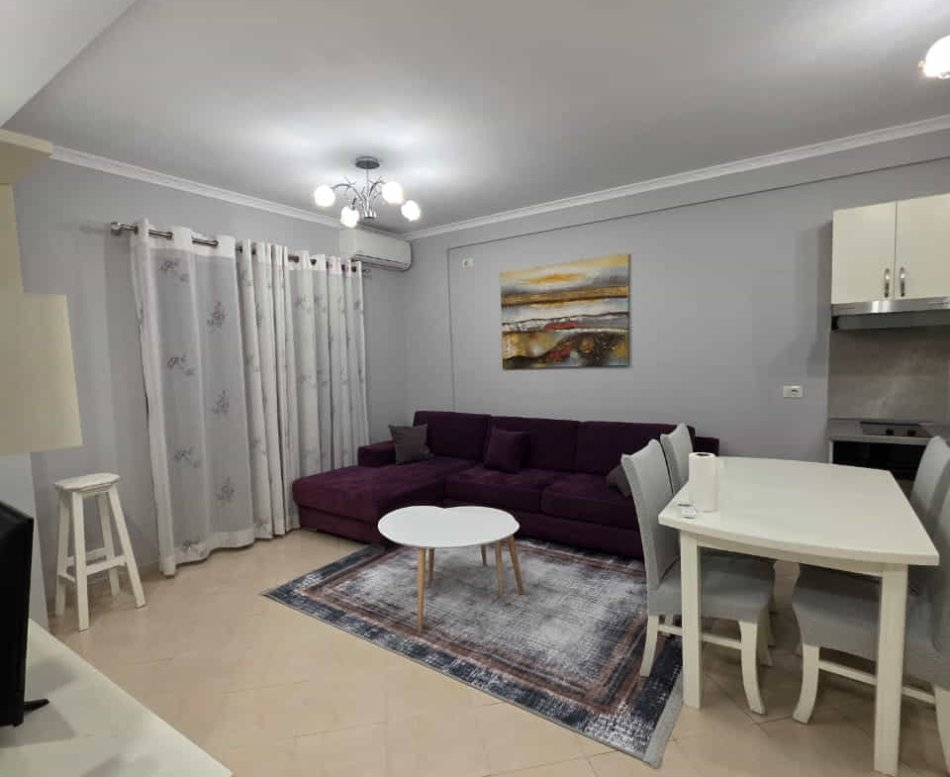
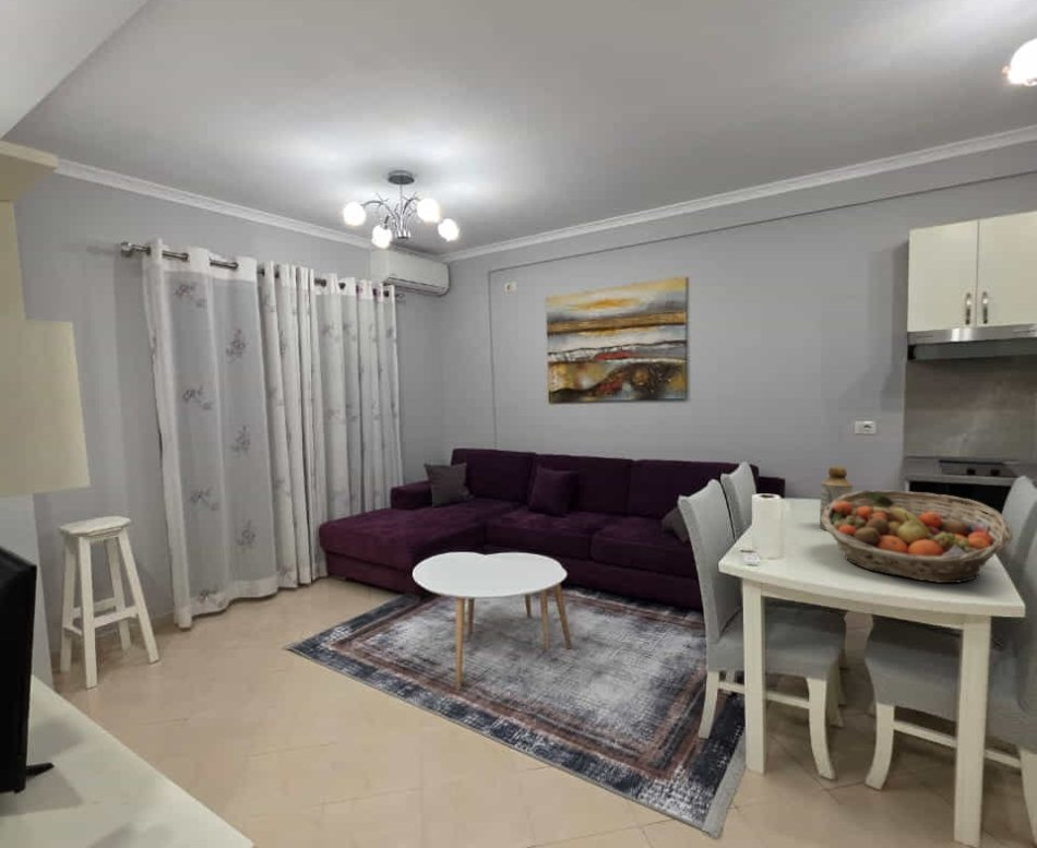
+ bottle [819,465,854,530]
+ fruit basket [821,489,1014,584]
